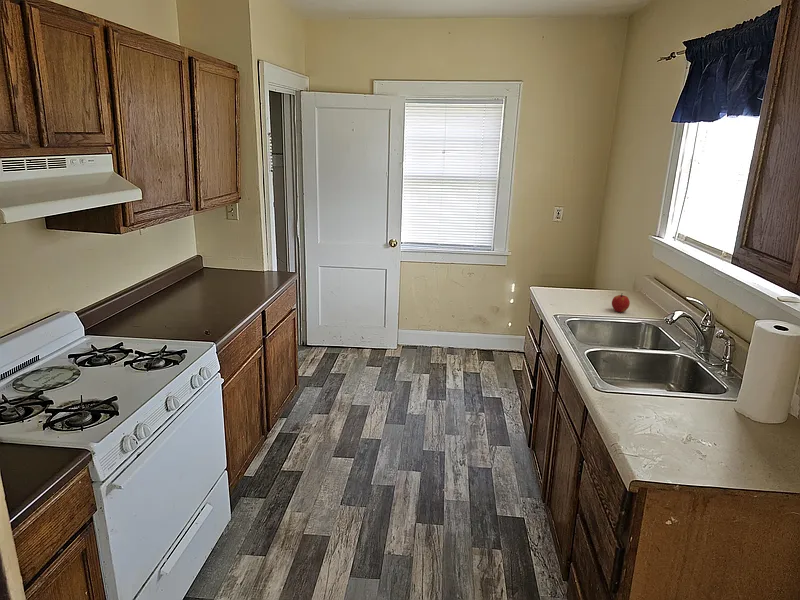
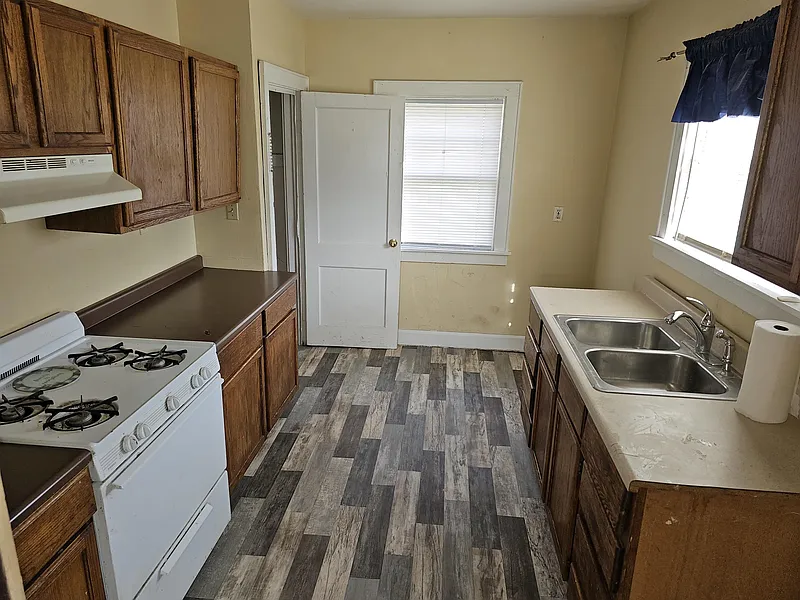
- apple [611,294,631,313]
